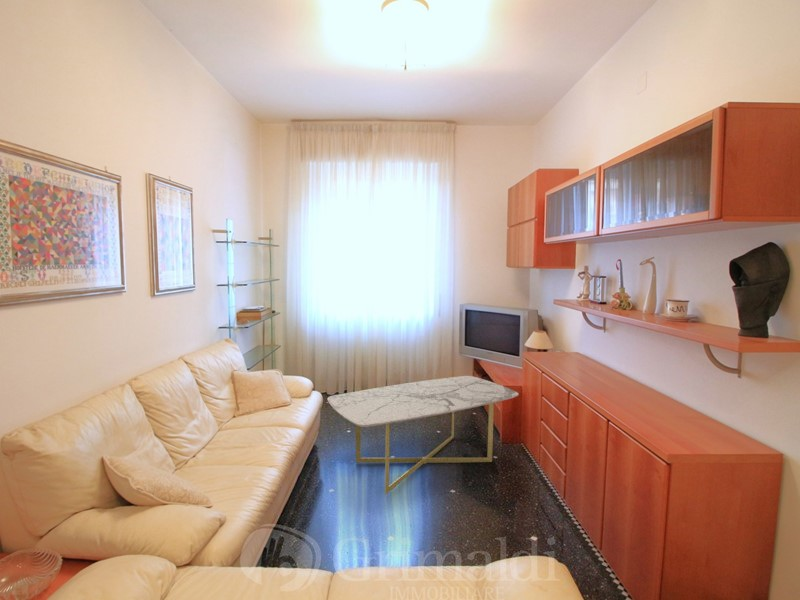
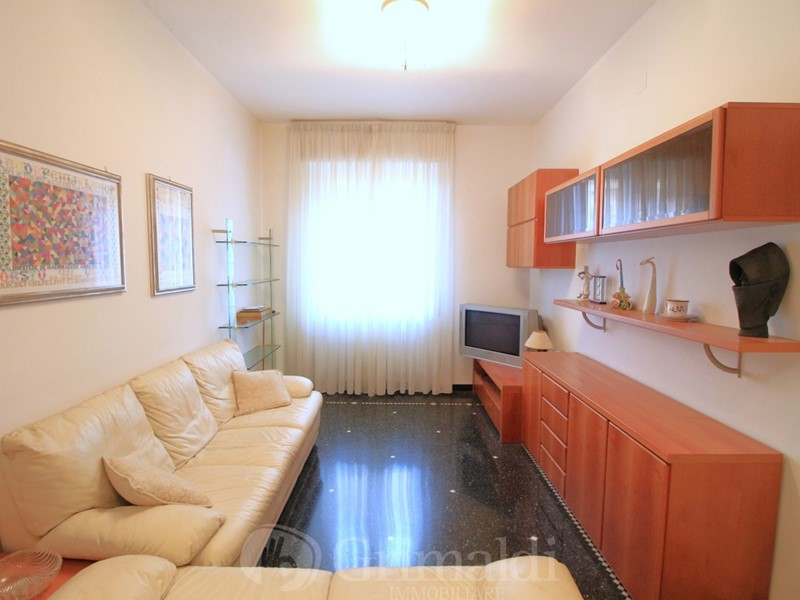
- coffee table [326,375,519,495]
